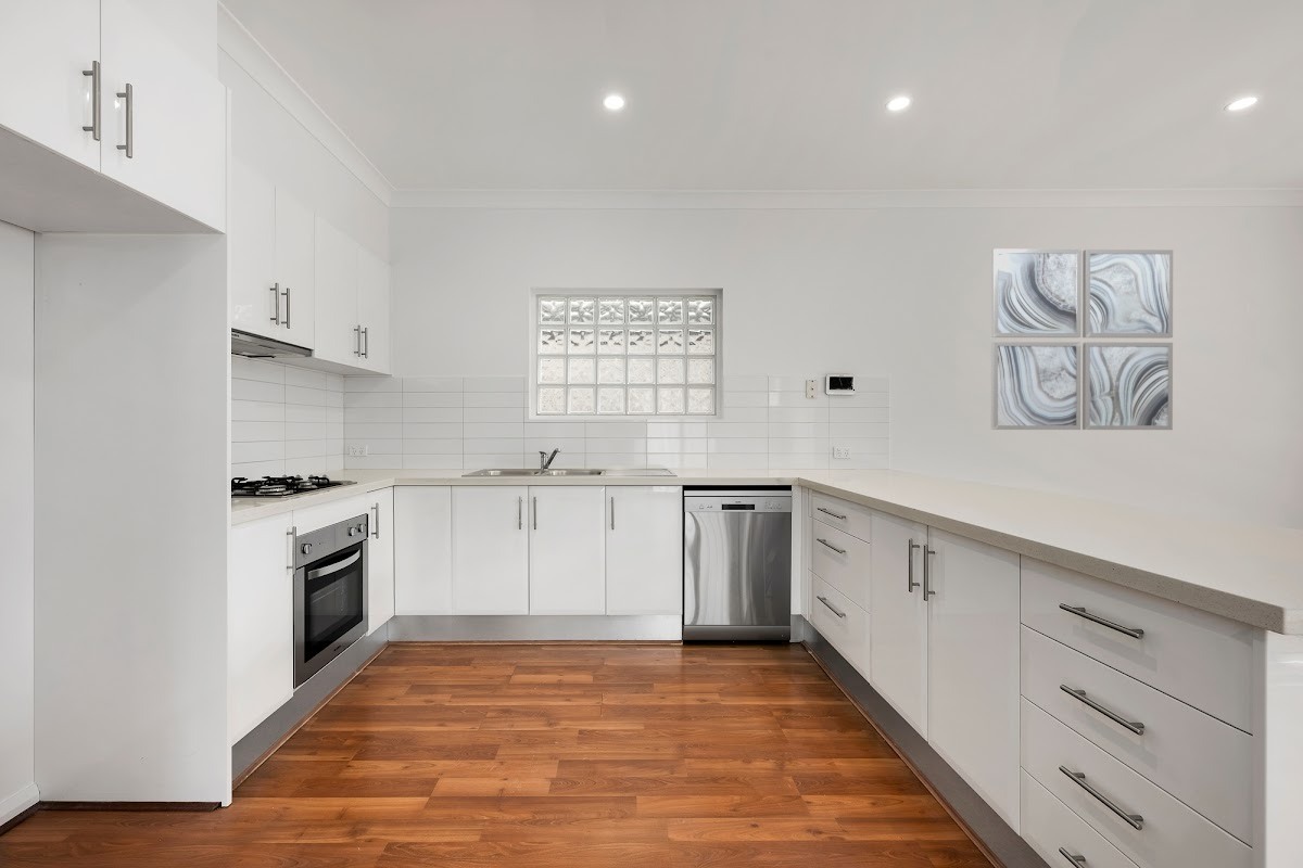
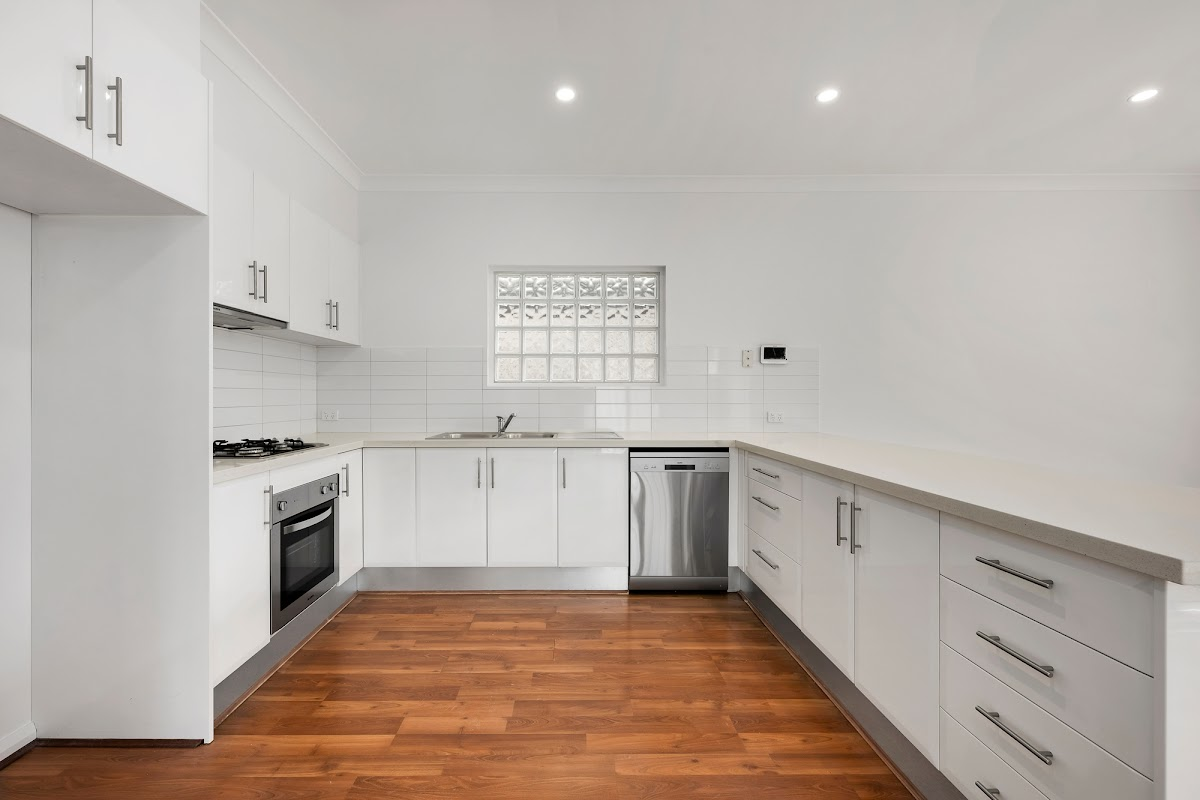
- wall art [990,248,1174,431]
